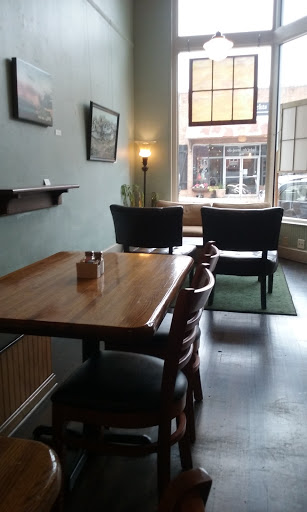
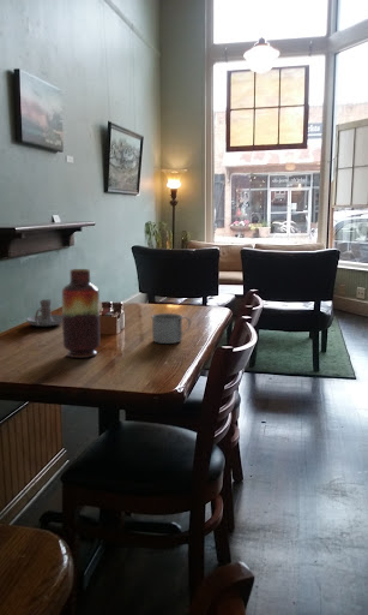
+ vase [61,268,101,359]
+ mug [151,312,192,345]
+ candle holder [25,298,62,328]
